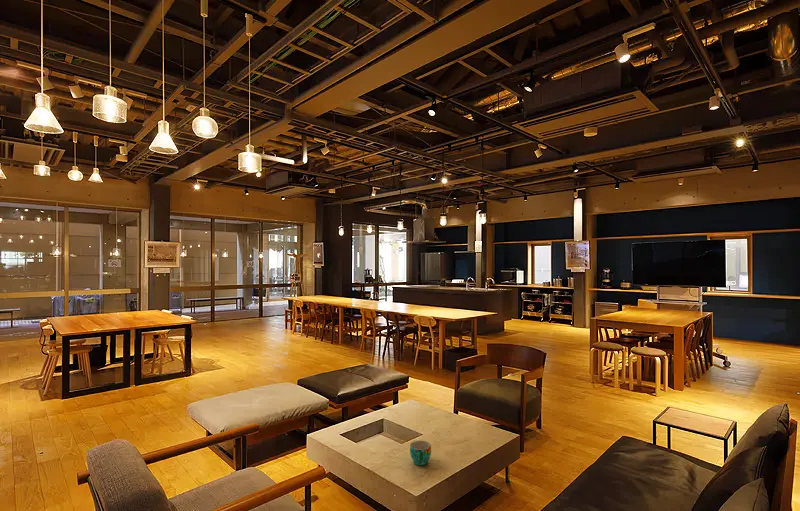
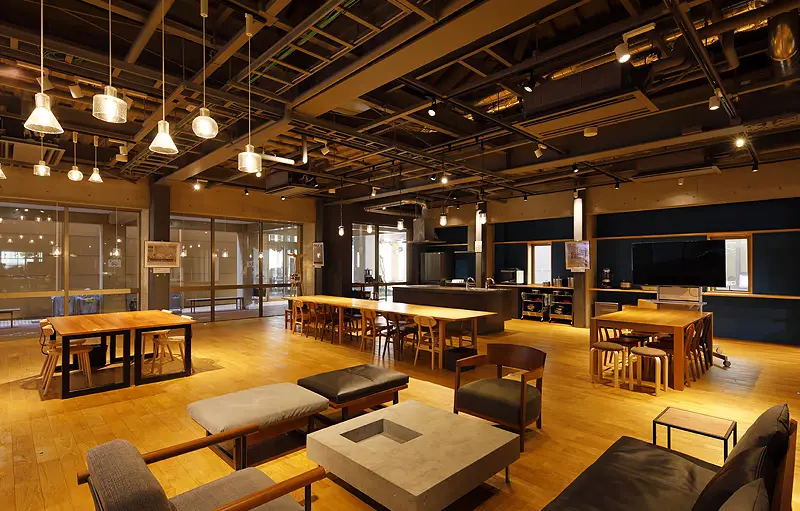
- cup [409,440,432,466]
